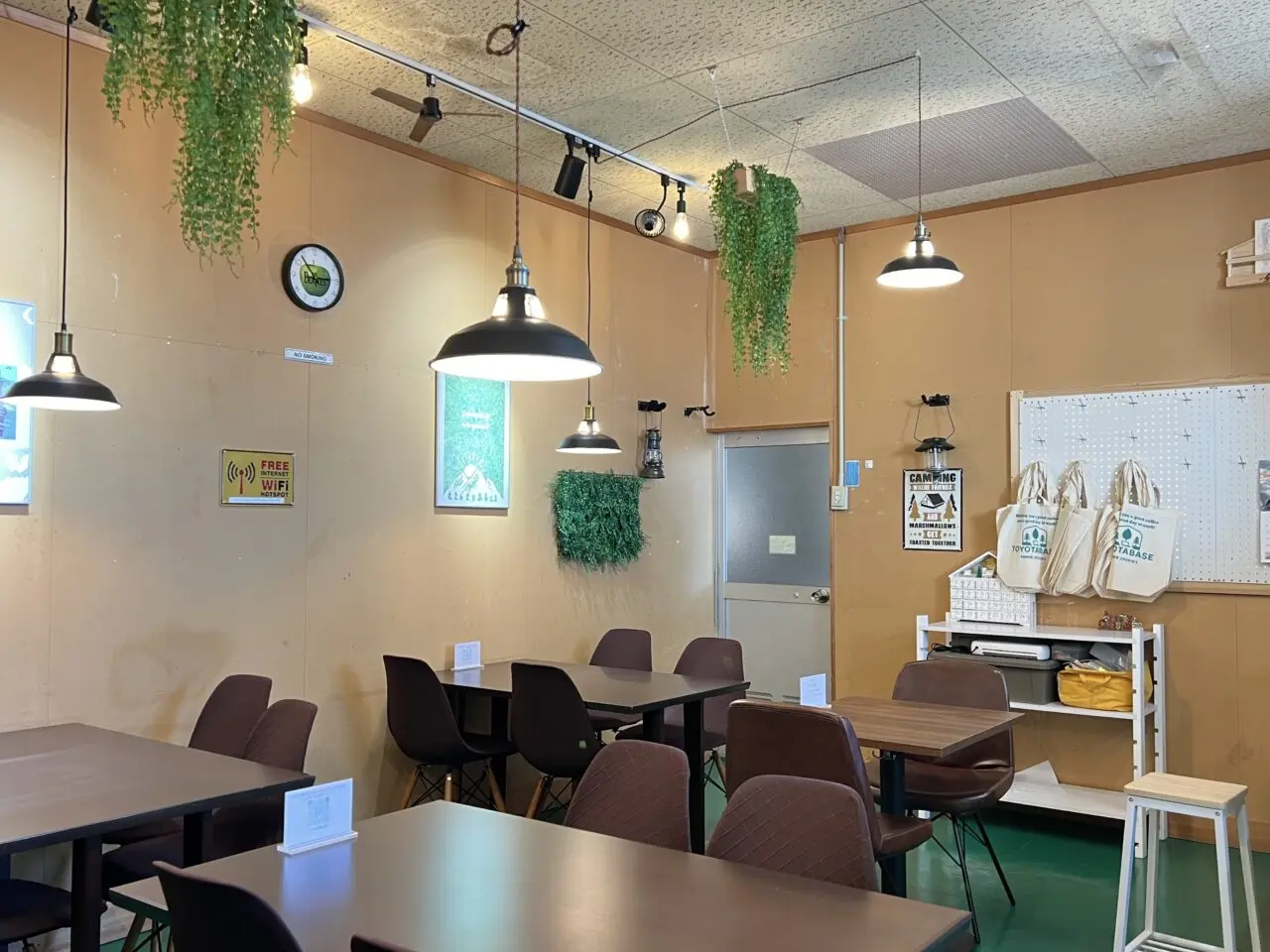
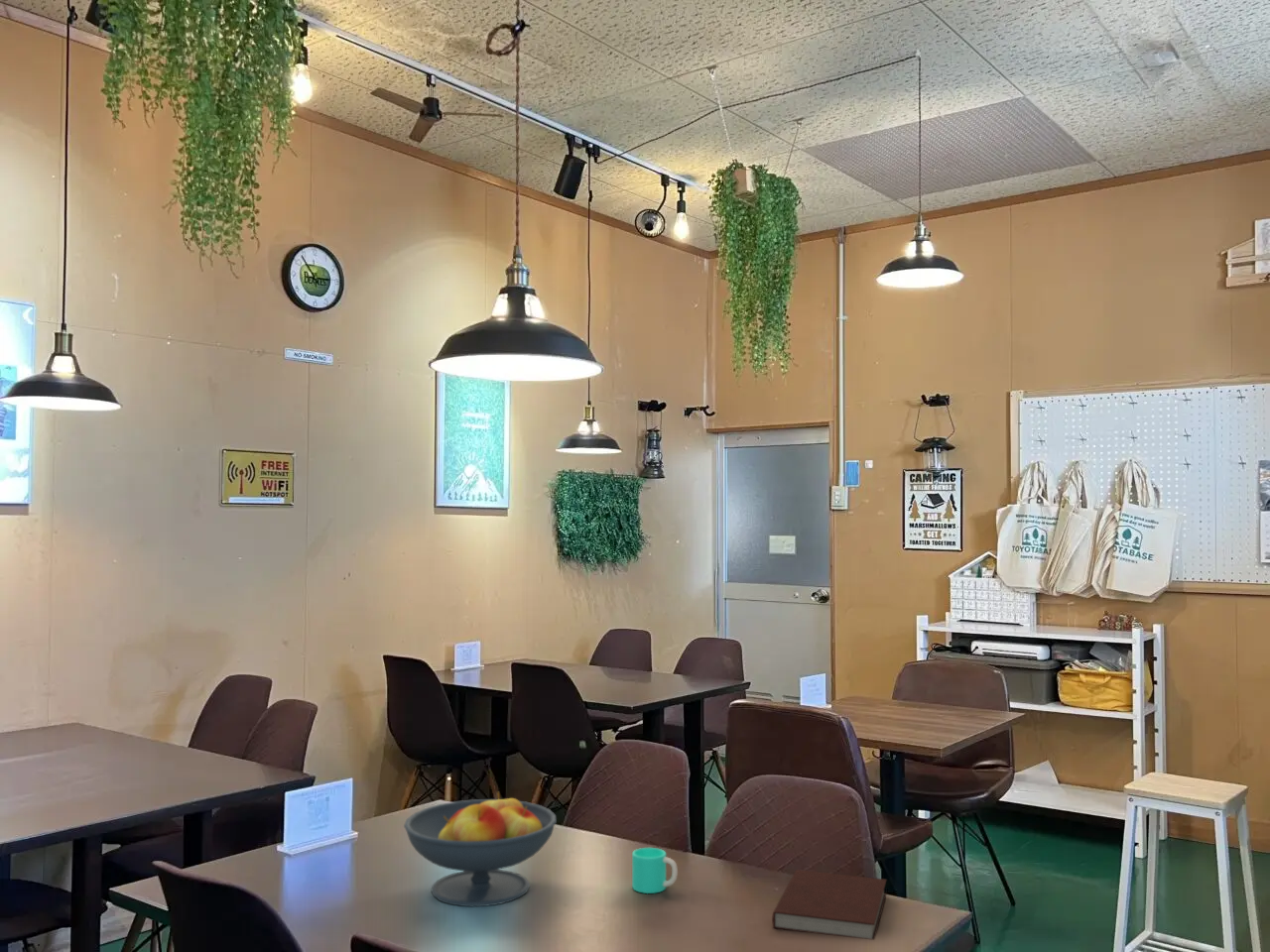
+ fruit bowl [403,791,558,907]
+ notebook [771,869,888,941]
+ cup [631,847,679,894]
